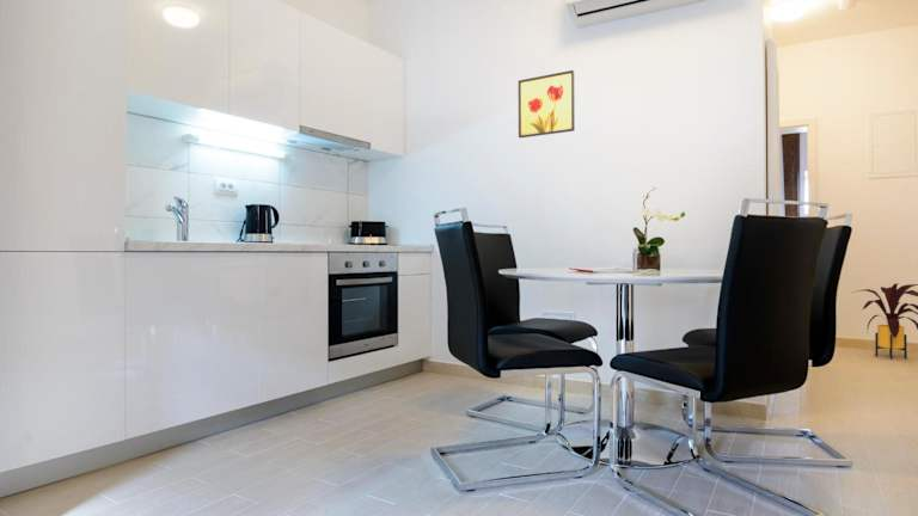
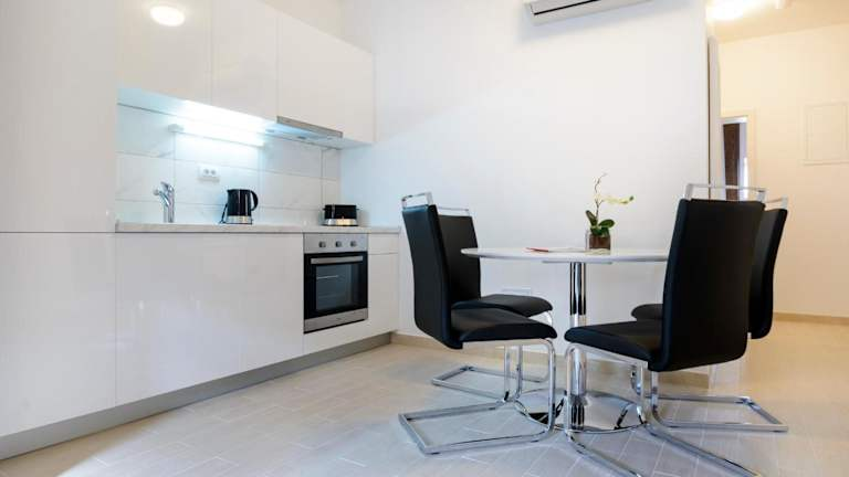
- wall art [518,69,576,139]
- house plant [851,282,918,361]
